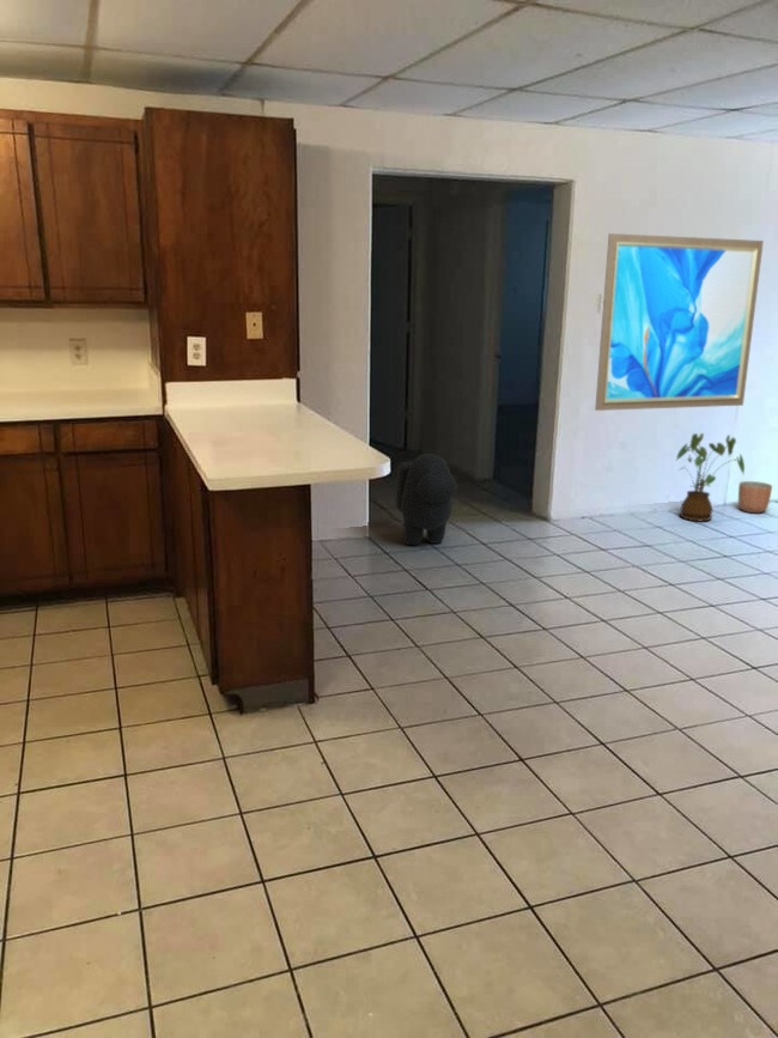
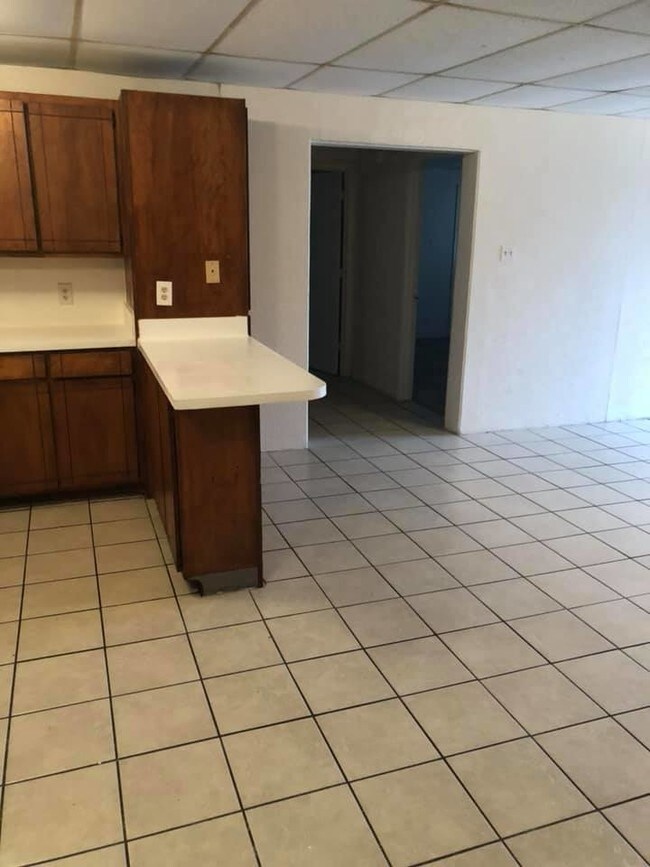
- wall art [594,232,765,412]
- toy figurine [394,453,458,546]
- house plant [675,432,746,523]
- planter [737,480,773,514]
